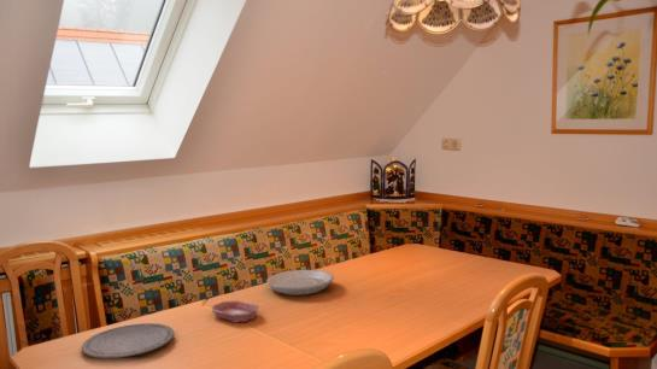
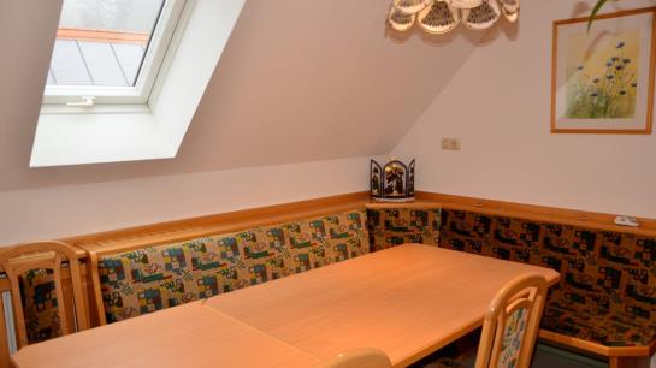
- plate [81,322,175,359]
- bowl [211,299,259,323]
- plate [265,269,335,297]
